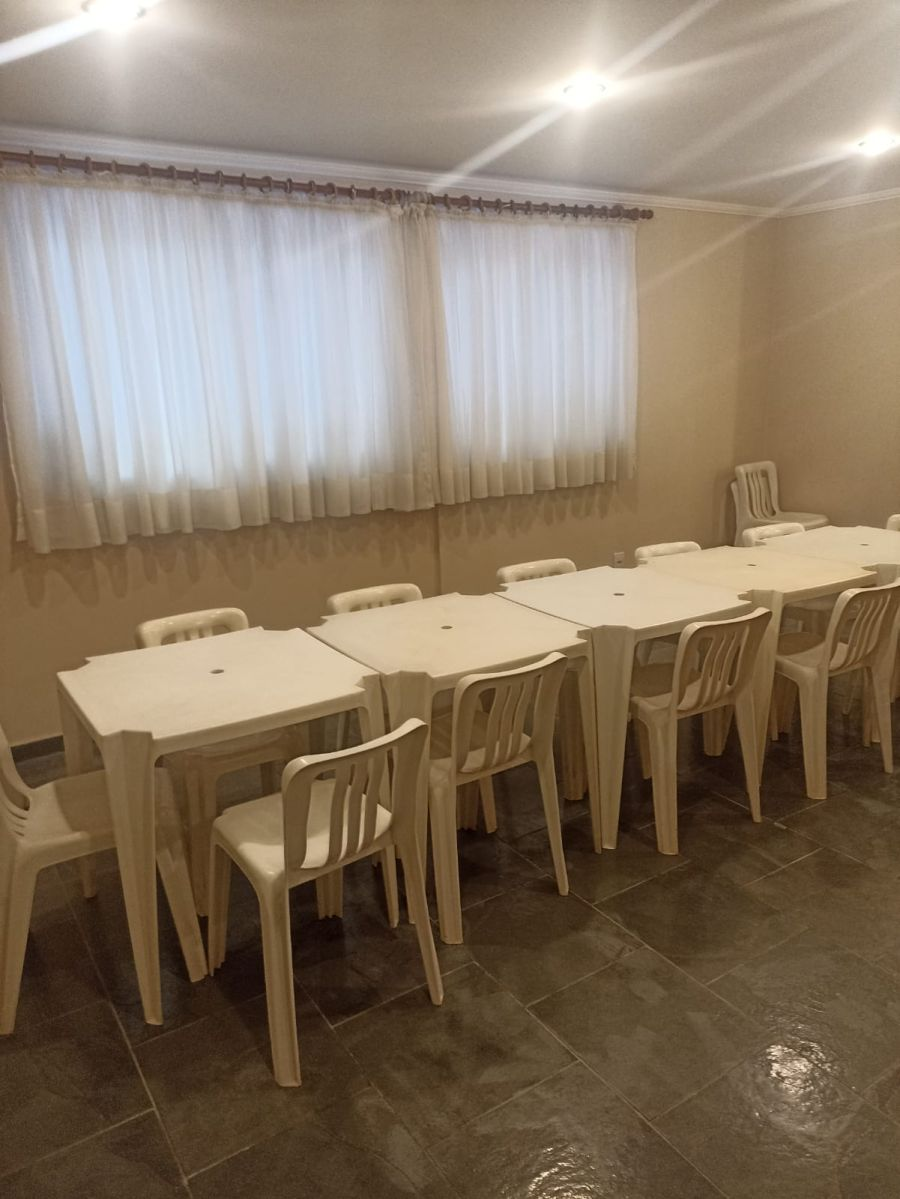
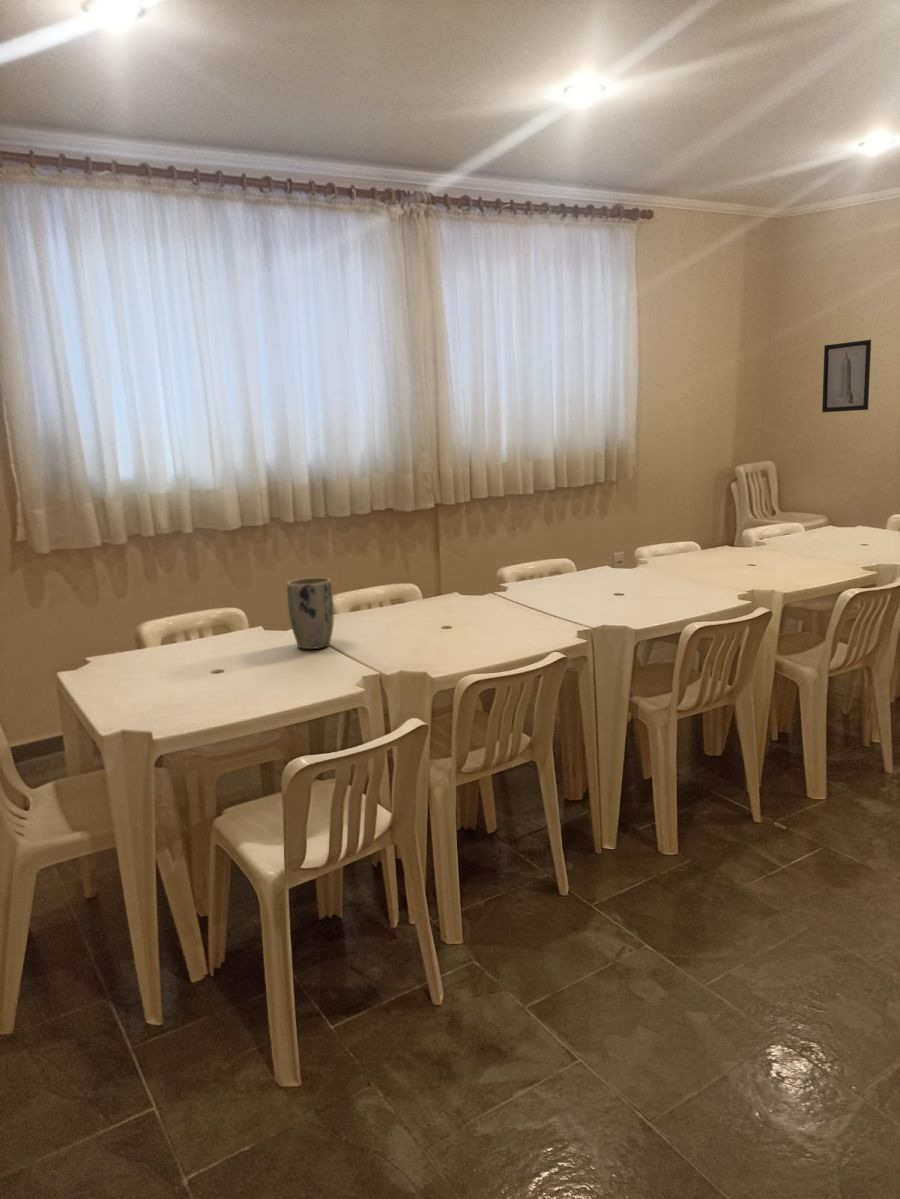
+ plant pot [286,577,335,650]
+ wall art [821,339,872,413]
